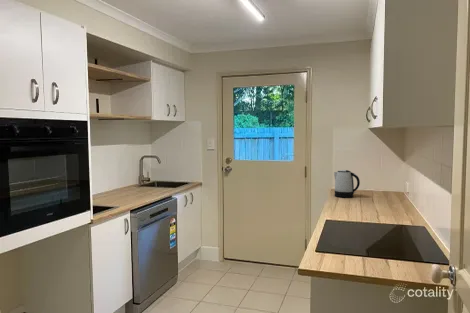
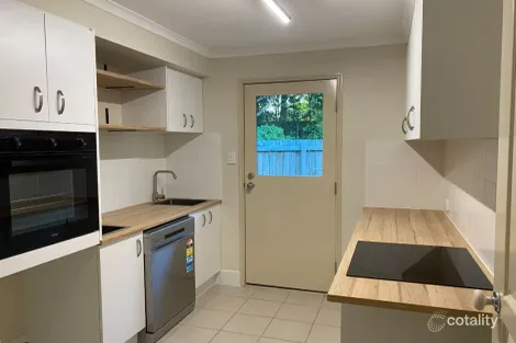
- kettle [333,169,361,199]
